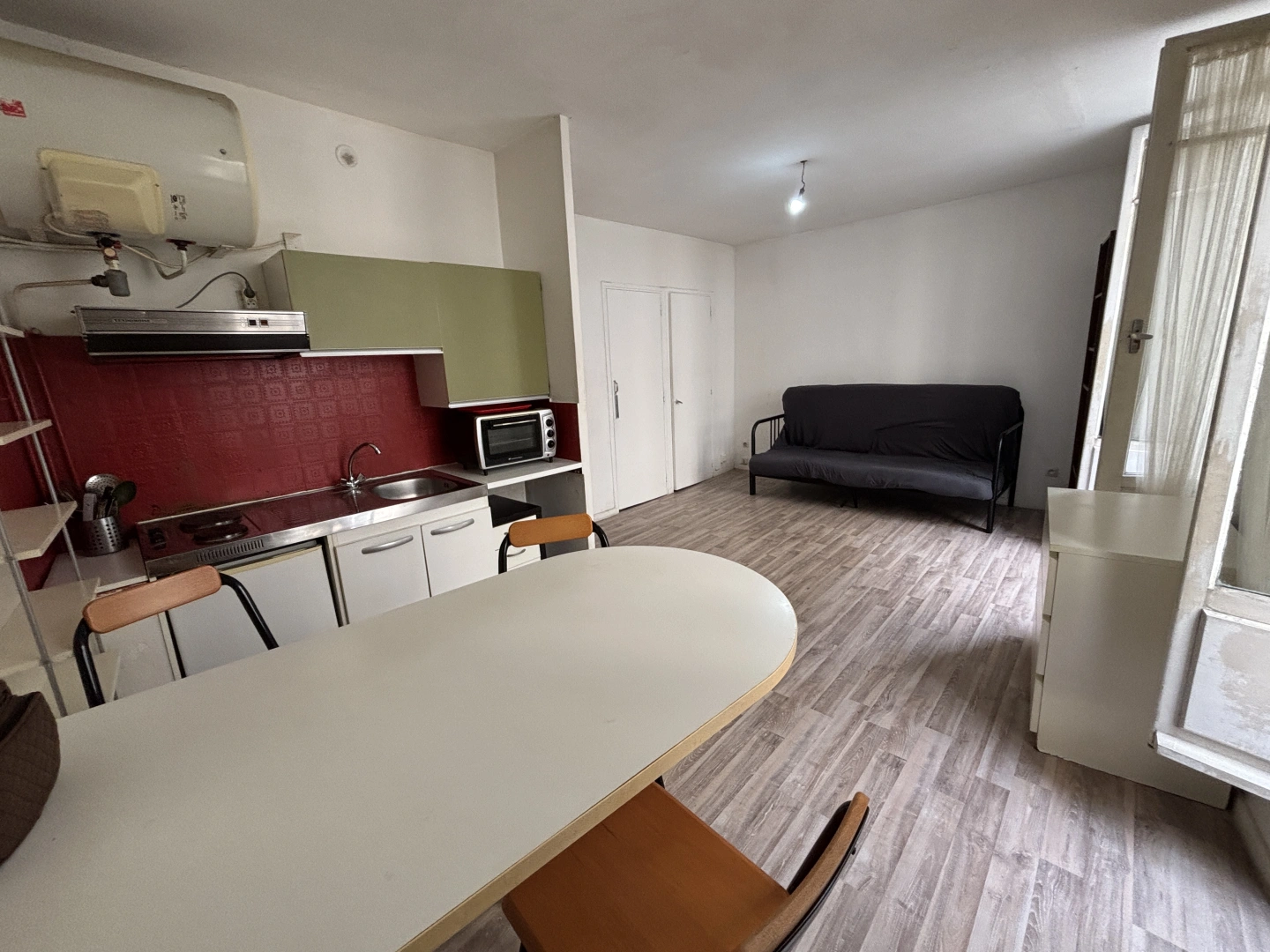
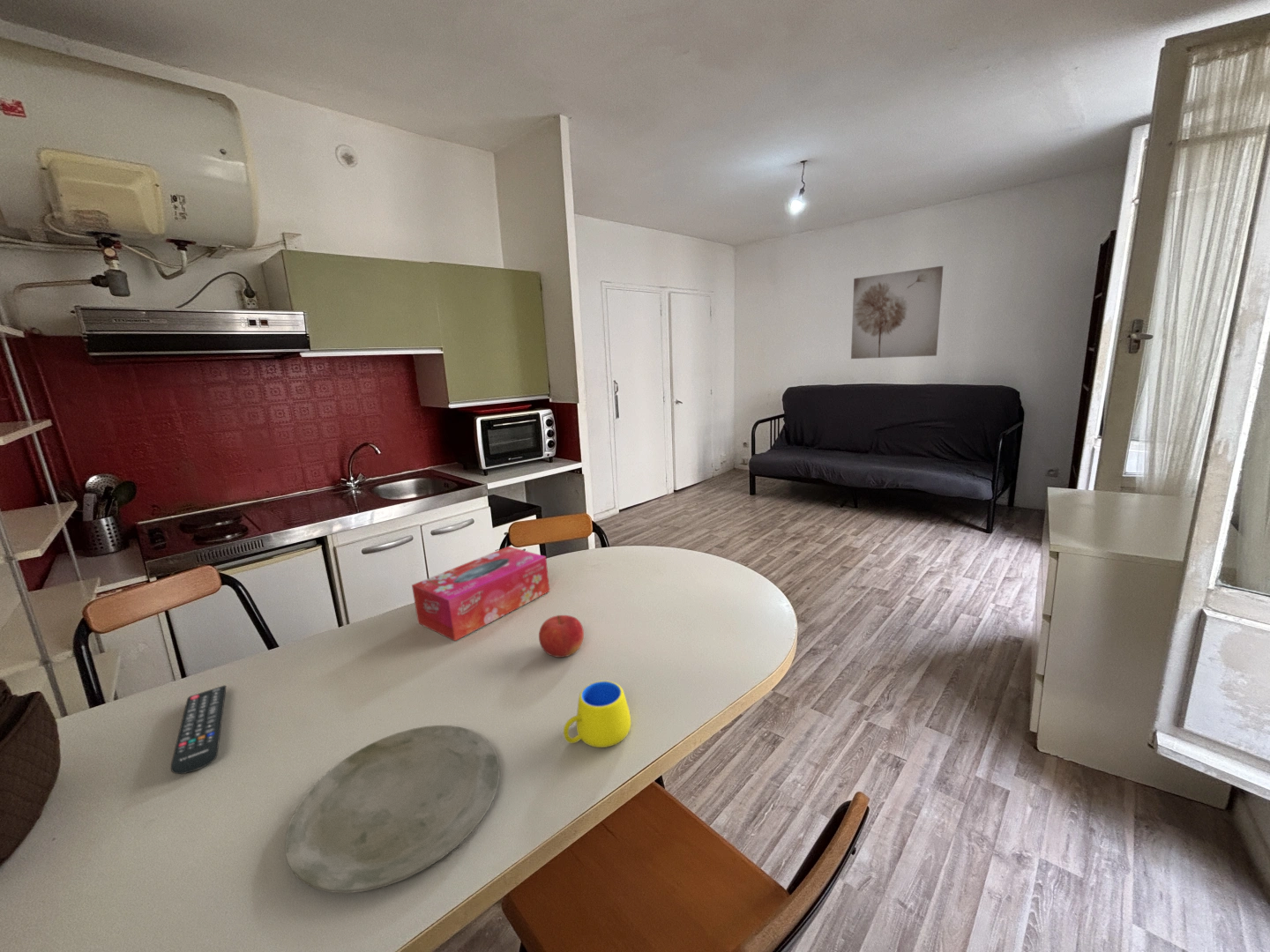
+ remote control [170,684,228,775]
+ wall art [850,265,944,360]
+ plate [284,725,501,894]
+ mug [562,680,631,748]
+ fruit [538,614,585,658]
+ tissue box [411,546,550,642]
